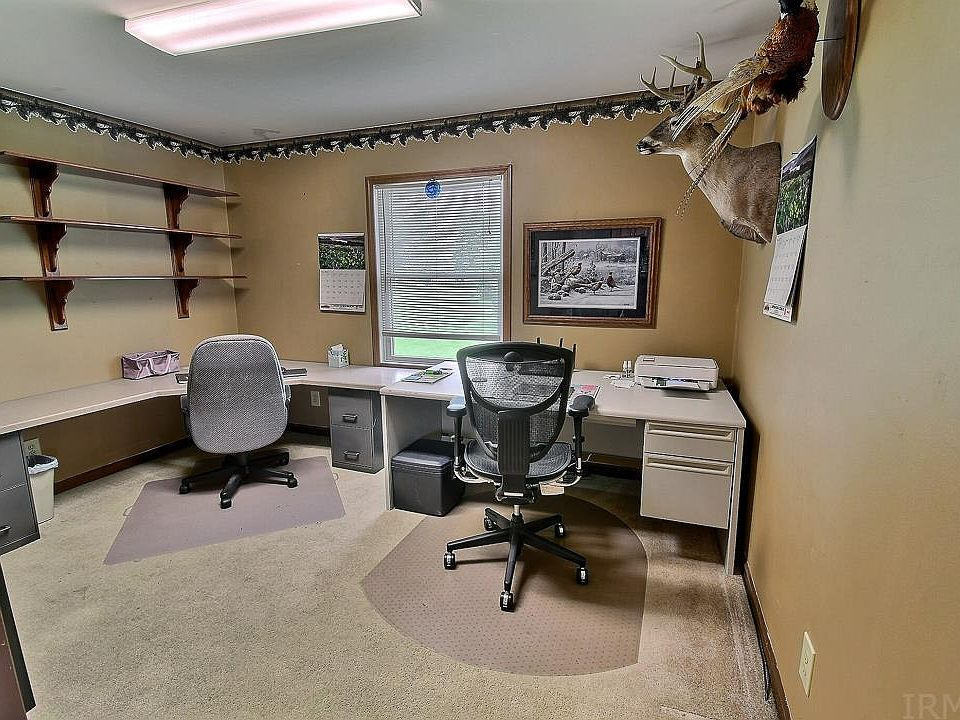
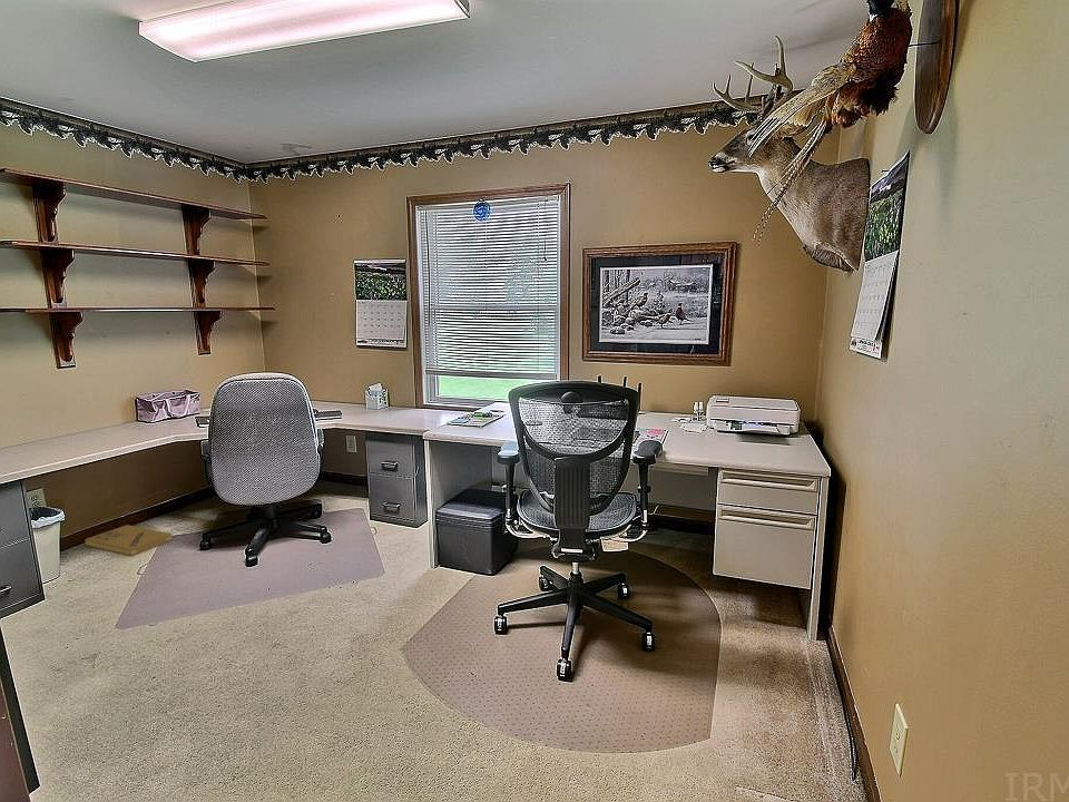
+ cardboard box [85,524,174,557]
